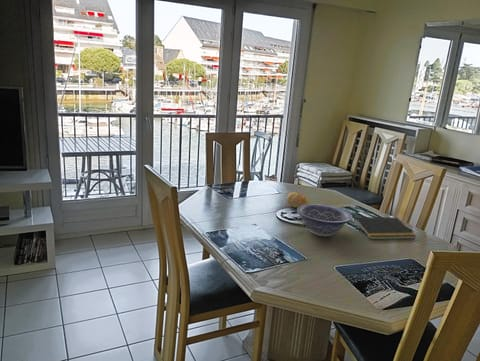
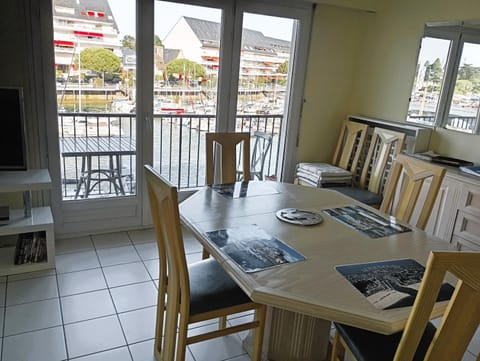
- decorative bowl [296,203,353,237]
- fruit [286,191,309,209]
- notepad [351,216,417,240]
